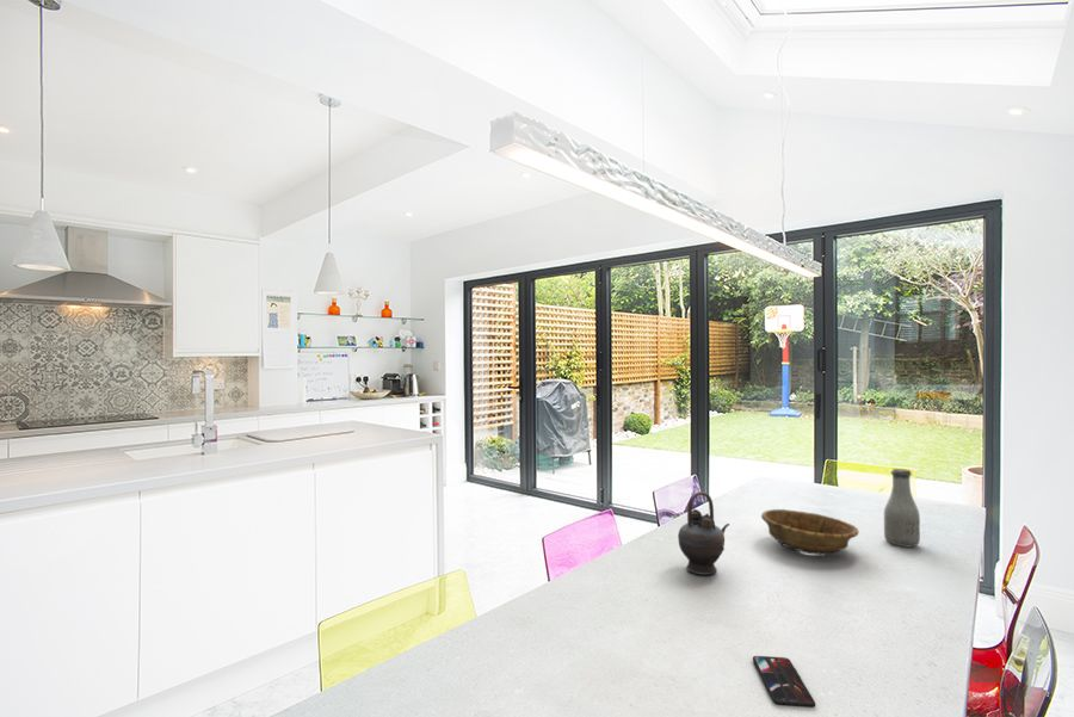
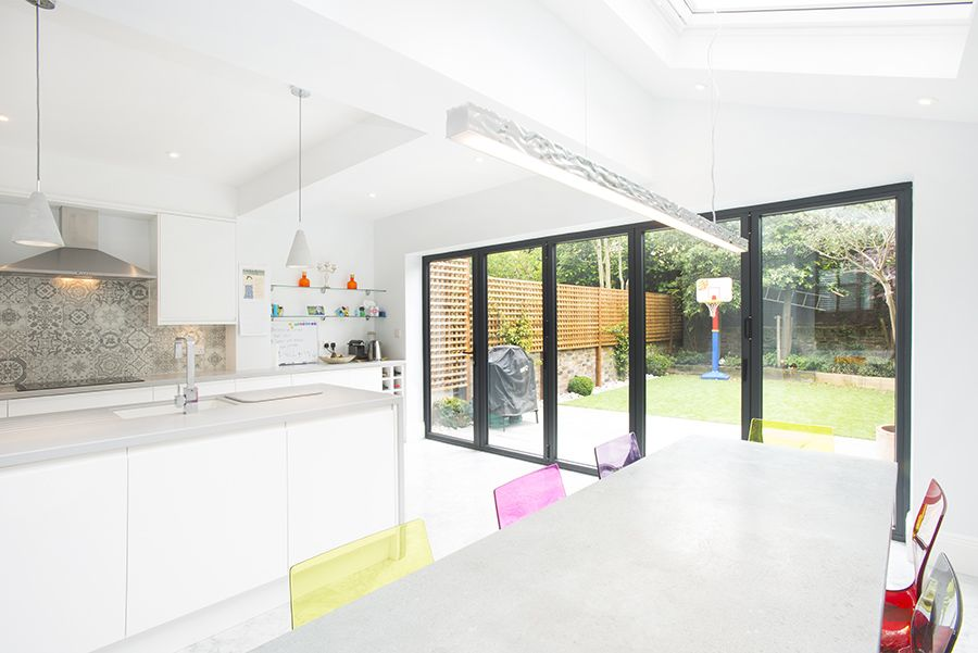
- teapot [677,490,730,576]
- decorative bowl [760,508,859,556]
- smartphone [752,655,816,709]
- bottle [883,468,921,548]
